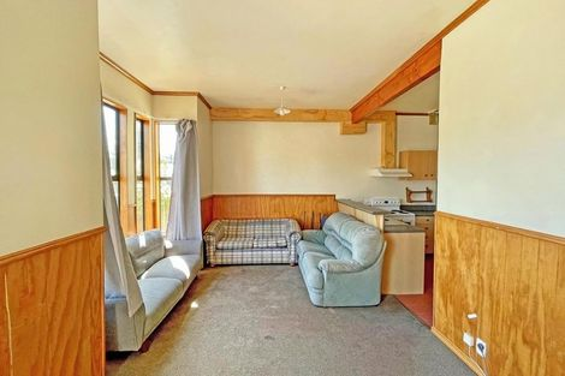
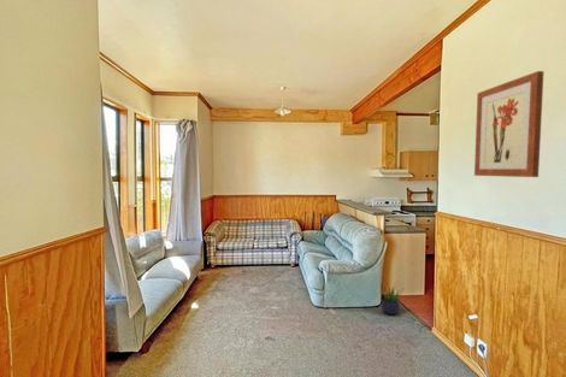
+ wall art [473,70,544,178]
+ potted plant [379,283,405,316]
